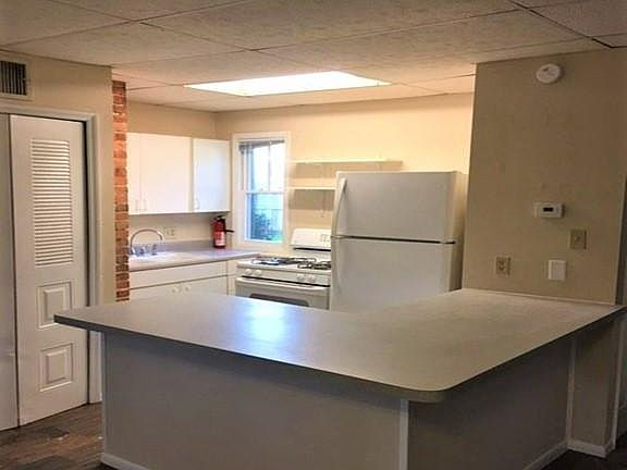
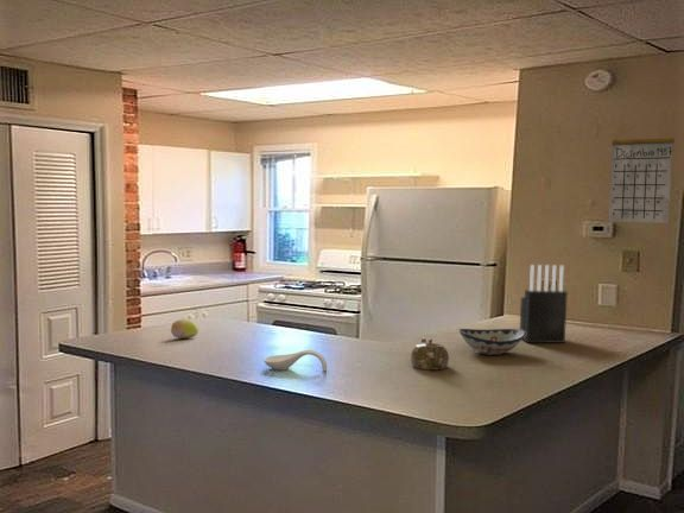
+ calendar [608,122,676,224]
+ spoon rest [262,349,328,372]
+ decorative bowl [457,328,526,356]
+ teapot [410,336,450,372]
+ fruit [170,318,200,340]
+ knife block [519,264,569,344]
